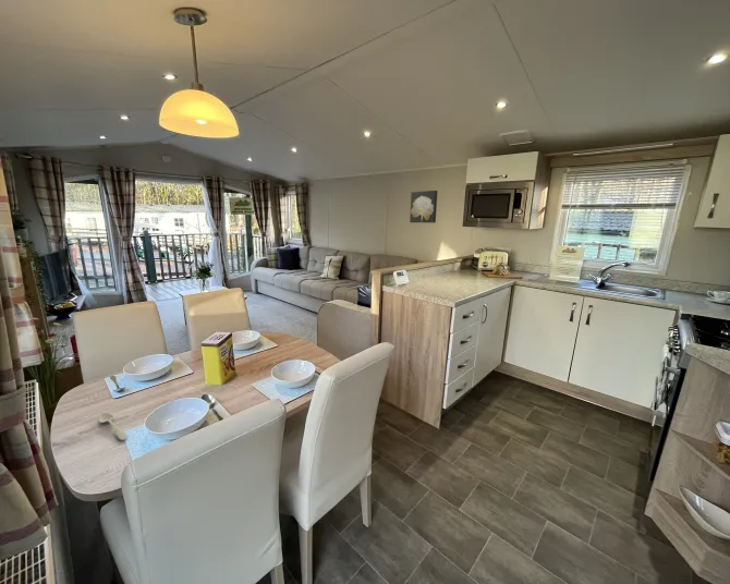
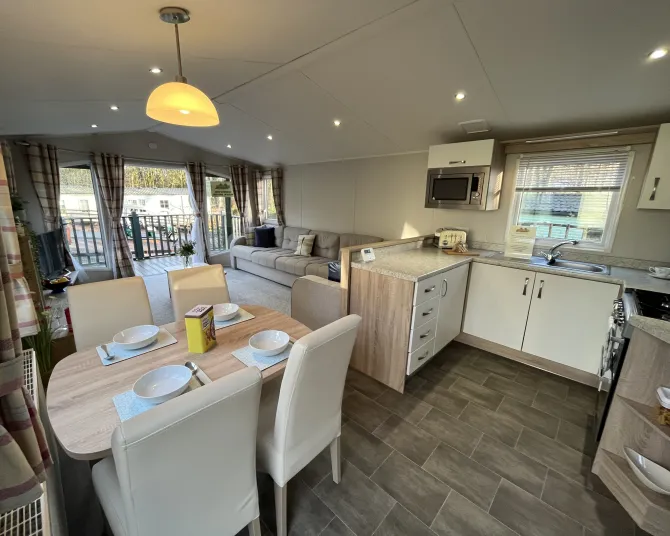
- wall art [409,190,438,223]
- spoon [98,412,129,441]
